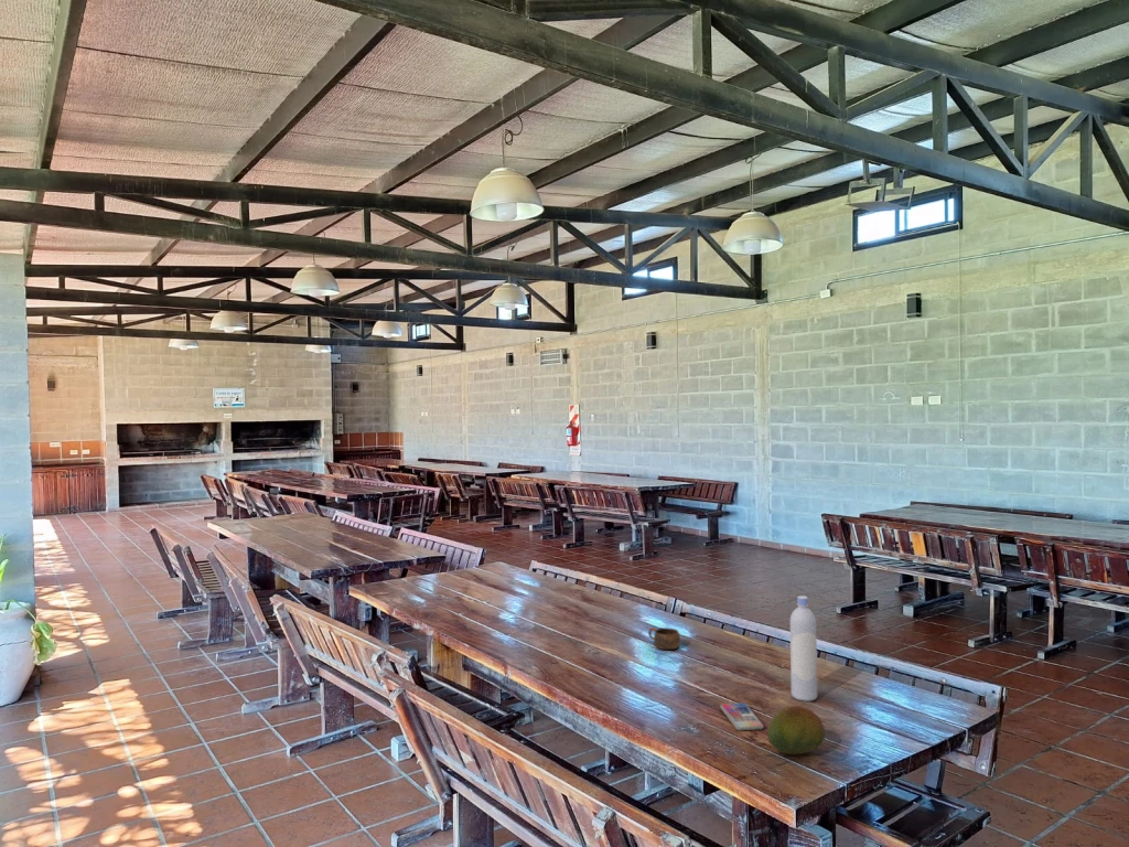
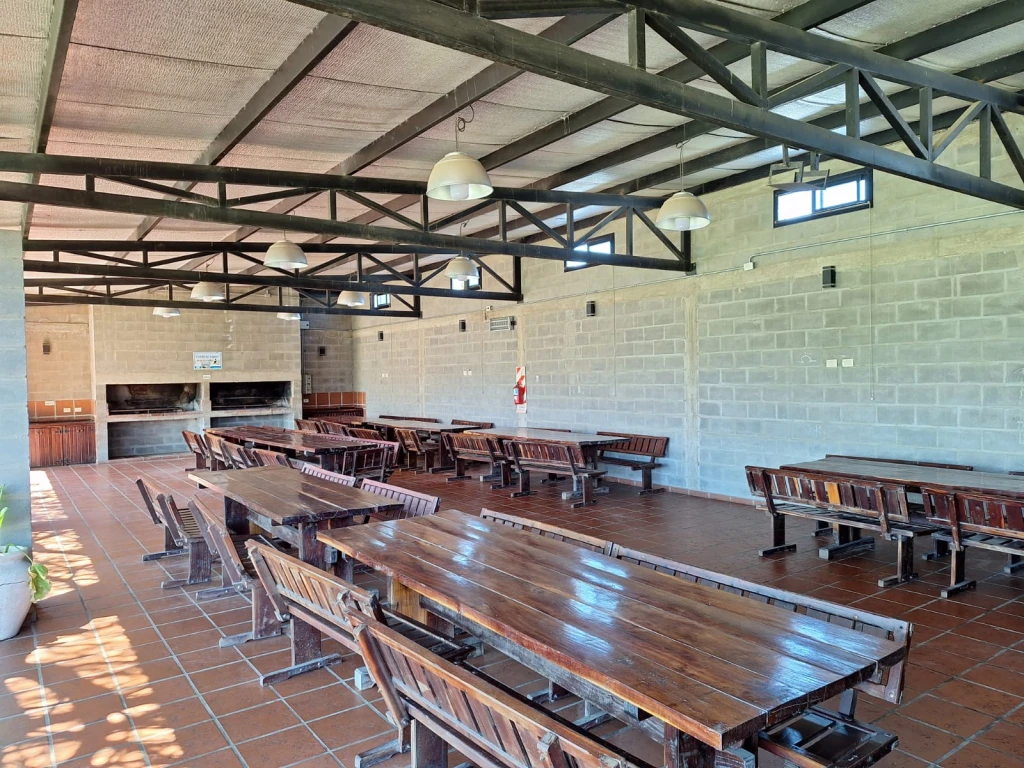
- bottle [789,594,818,703]
- fruit [766,705,826,755]
- cup [647,626,681,651]
- smartphone [719,701,765,731]
